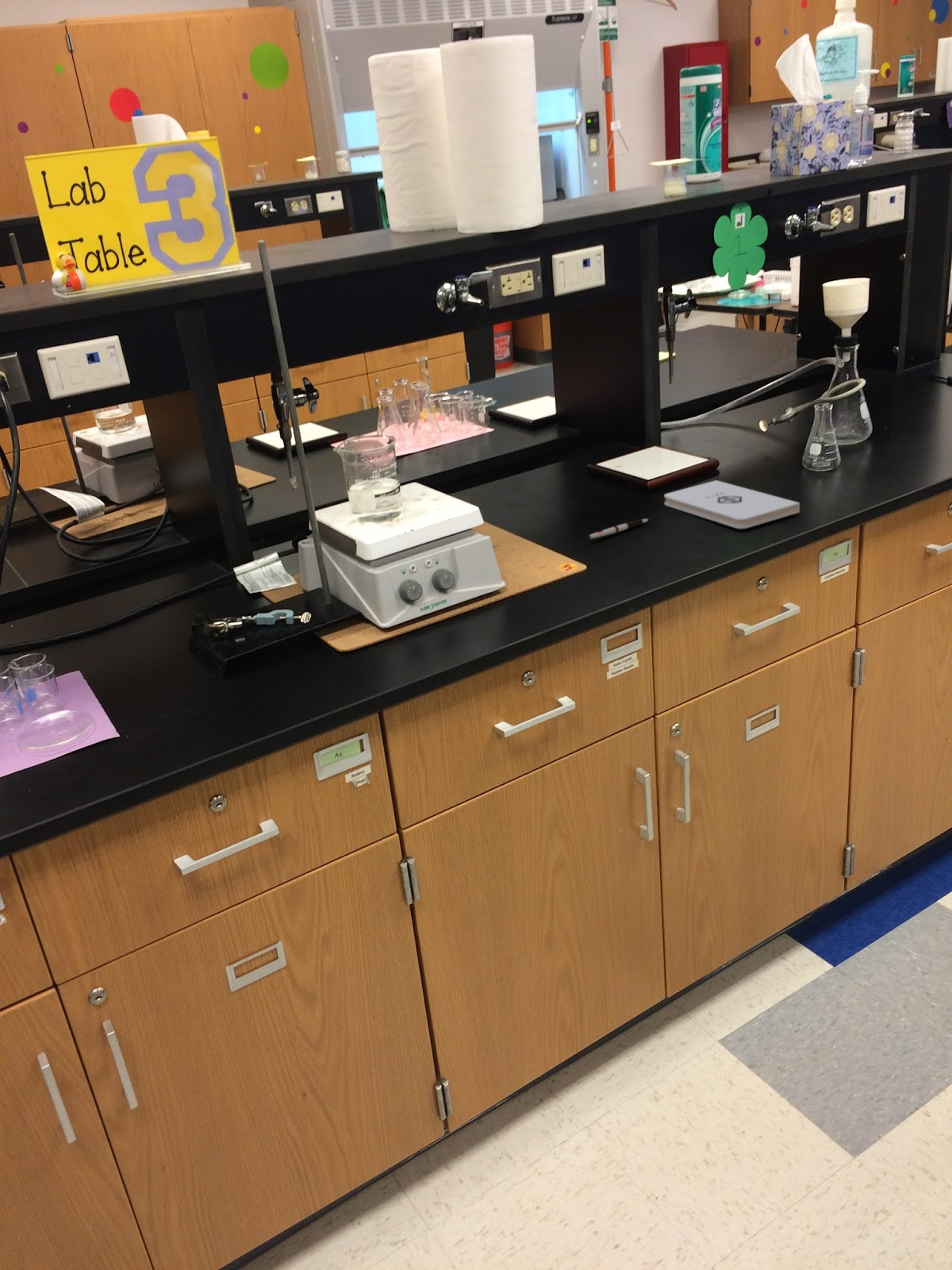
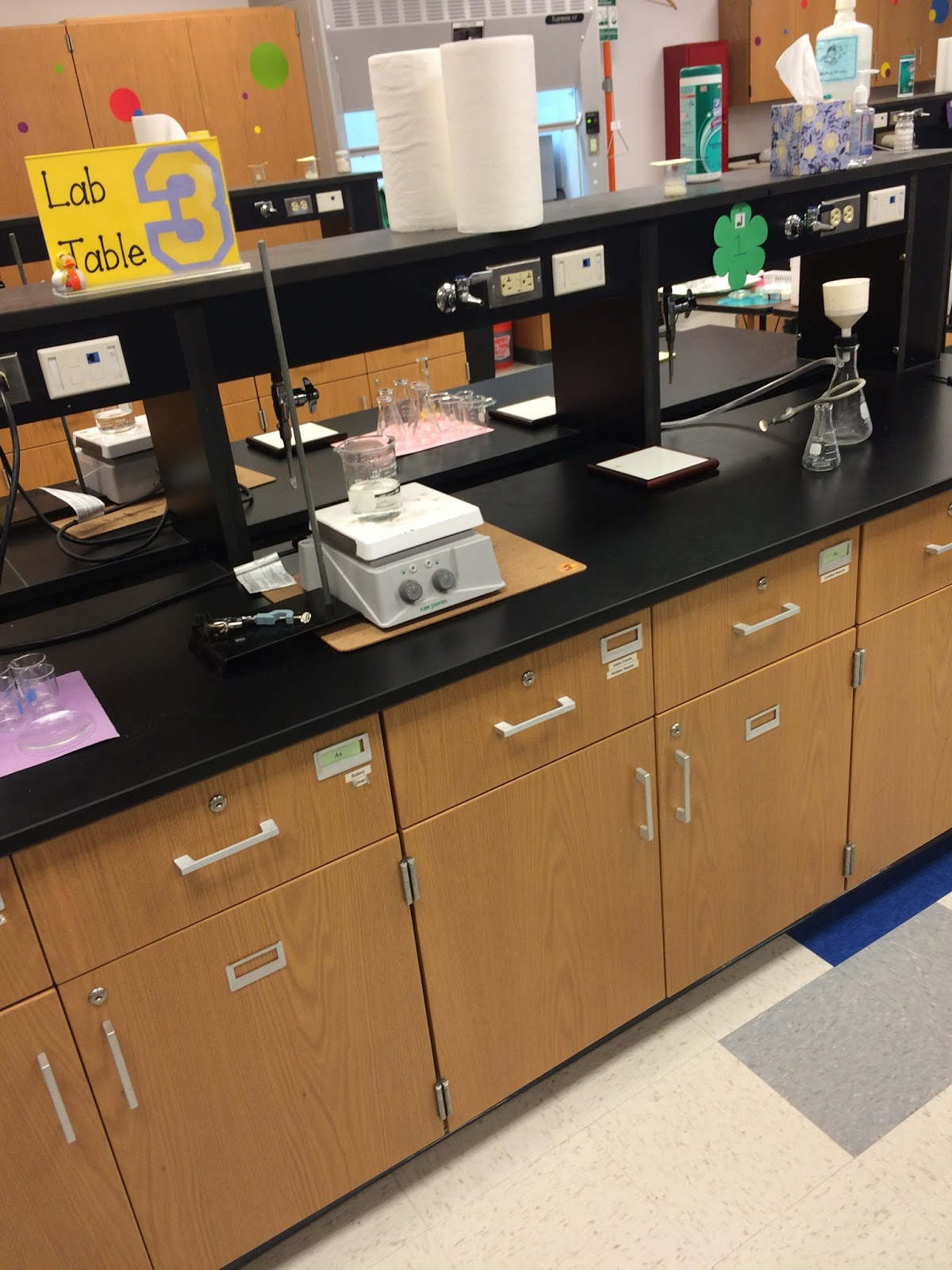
- pen [588,518,650,540]
- notepad [663,479,800,529]
